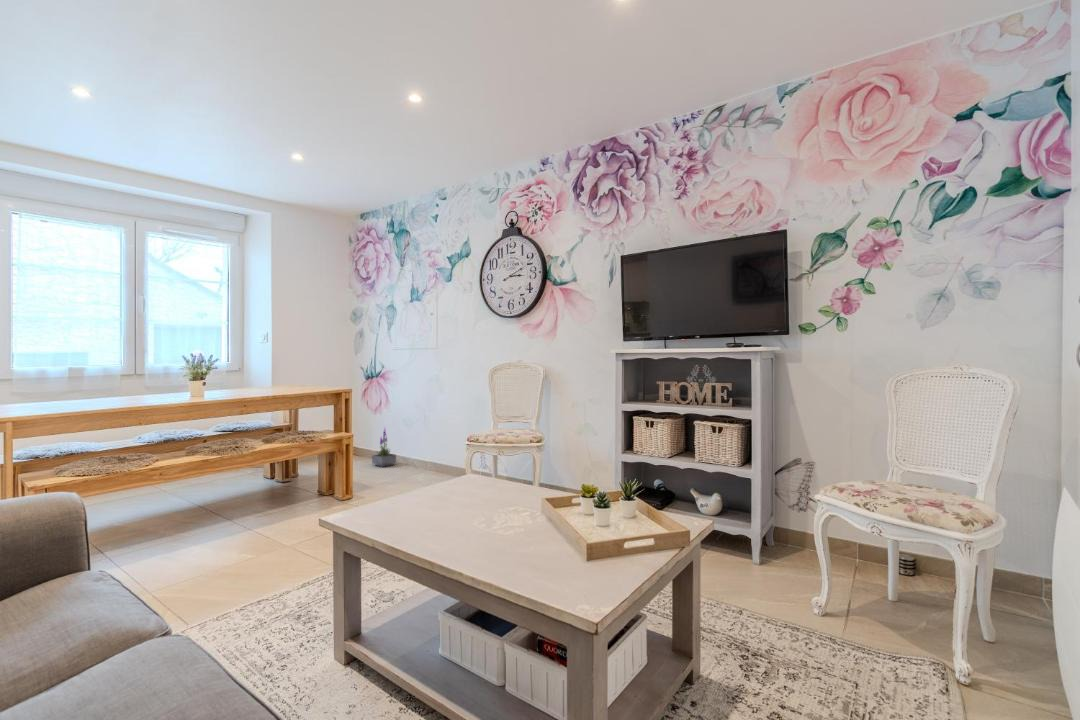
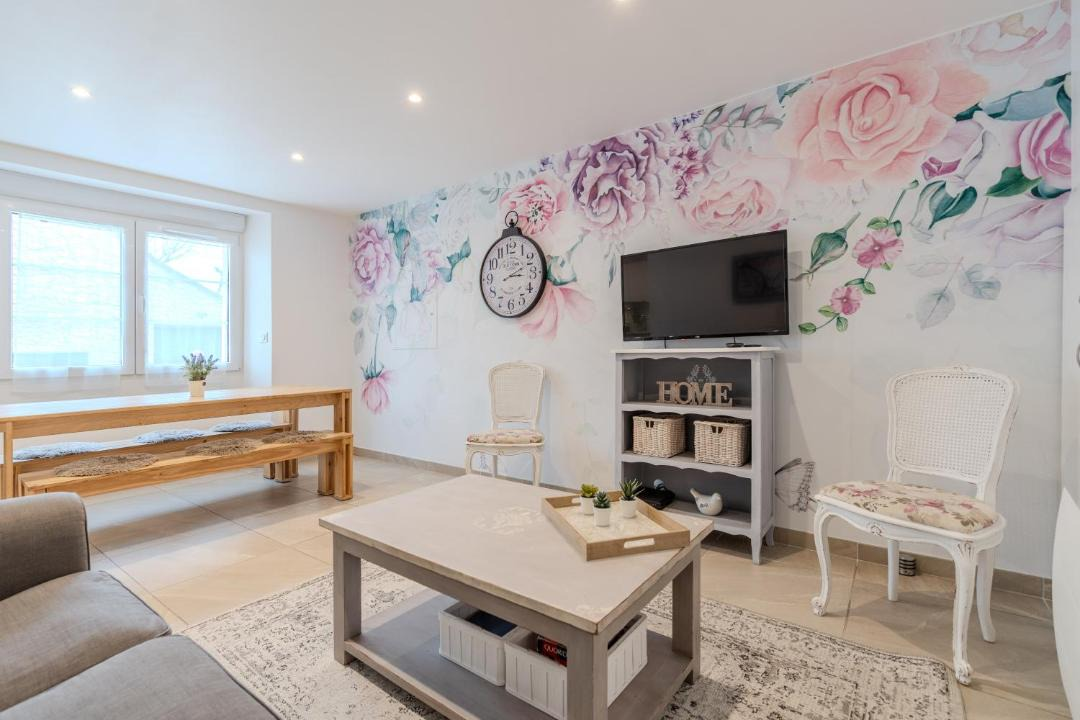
- potted plant [371,426,397,468]
